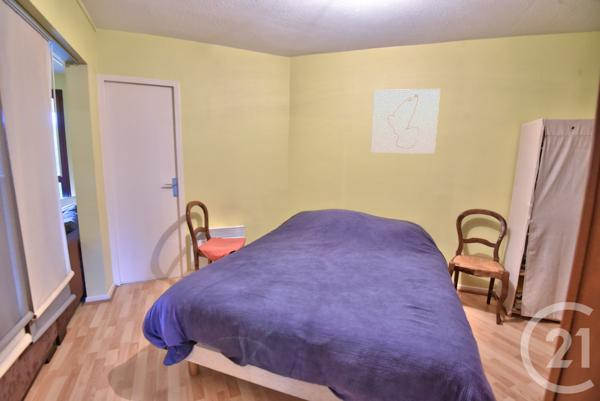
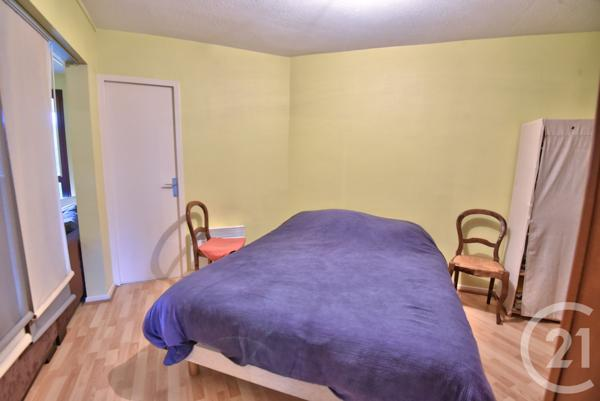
- wall art [370,88,441,155]
